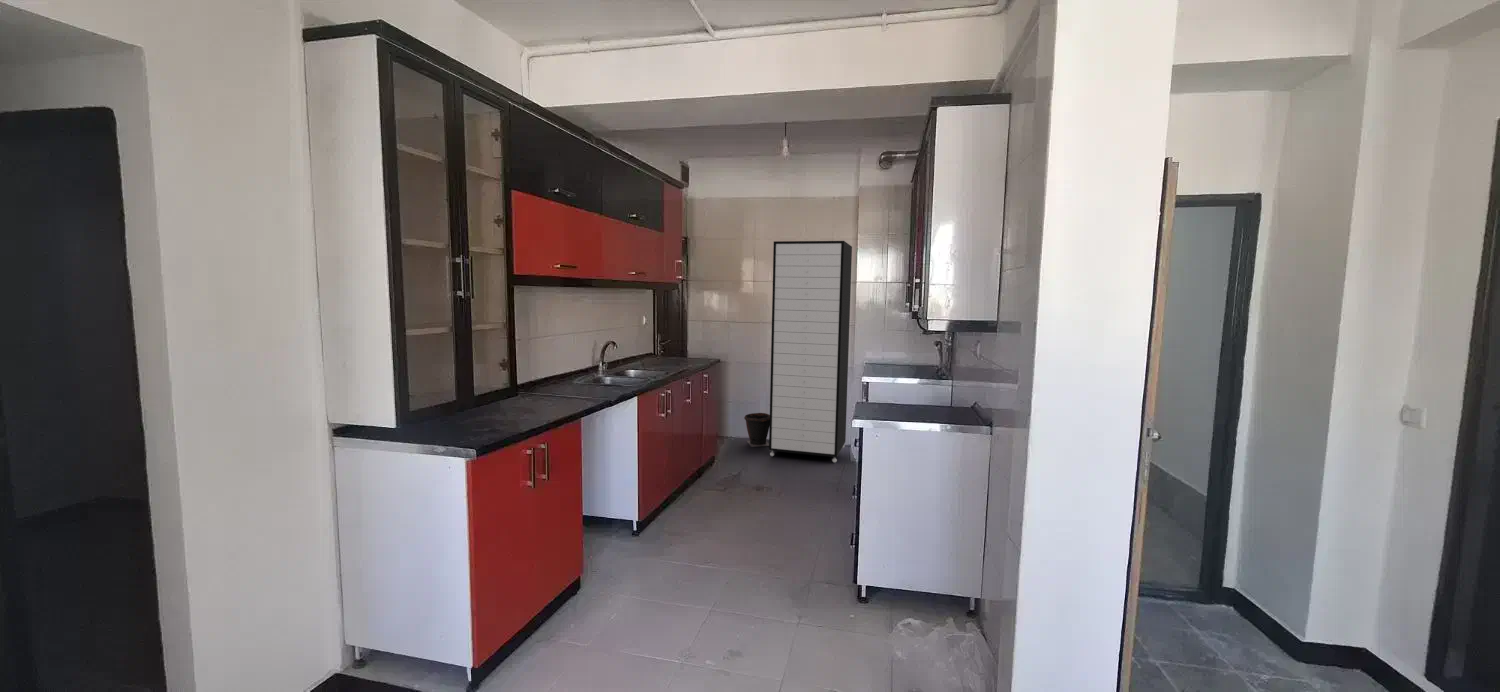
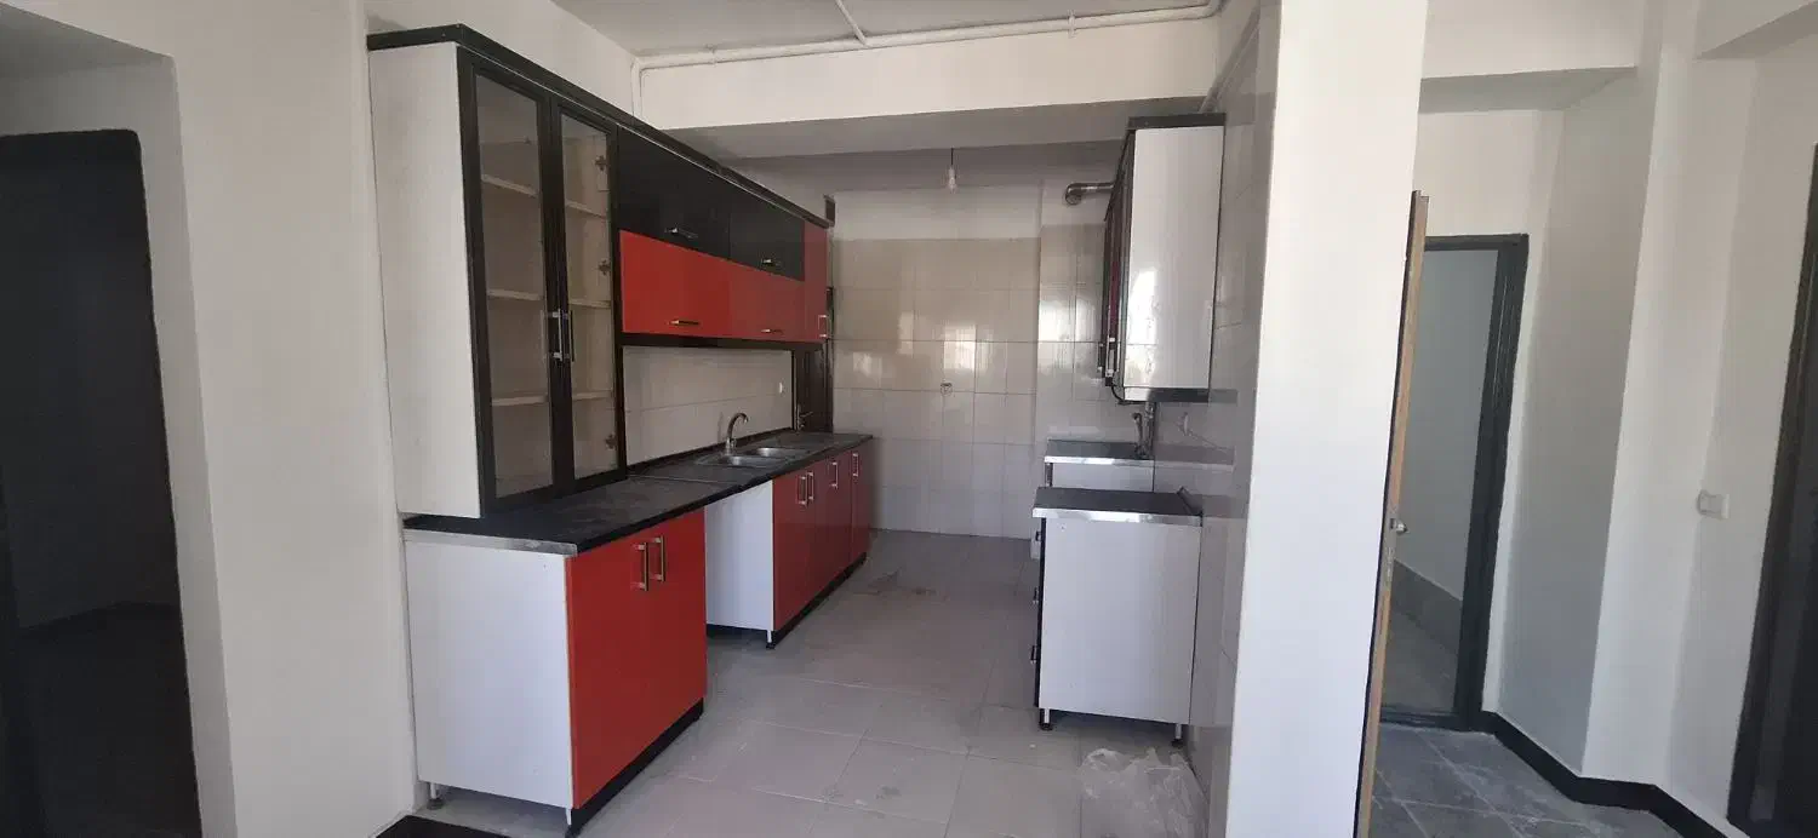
- bucket [743,412,770,448]
- storage cabinet [768,240,853,464]
